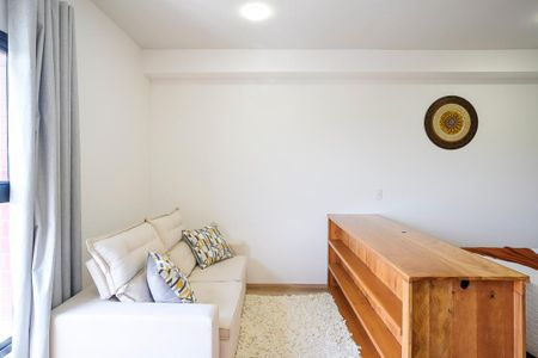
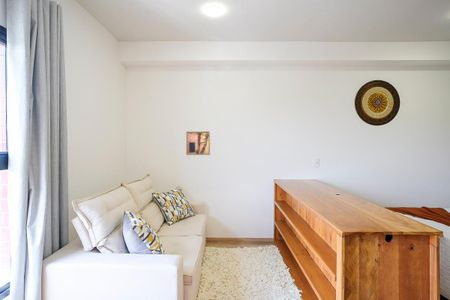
+ wall art [185,131,211,156]
